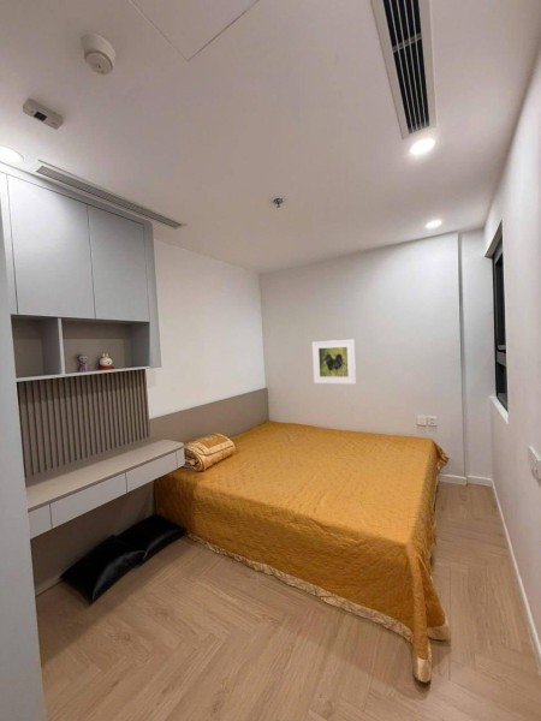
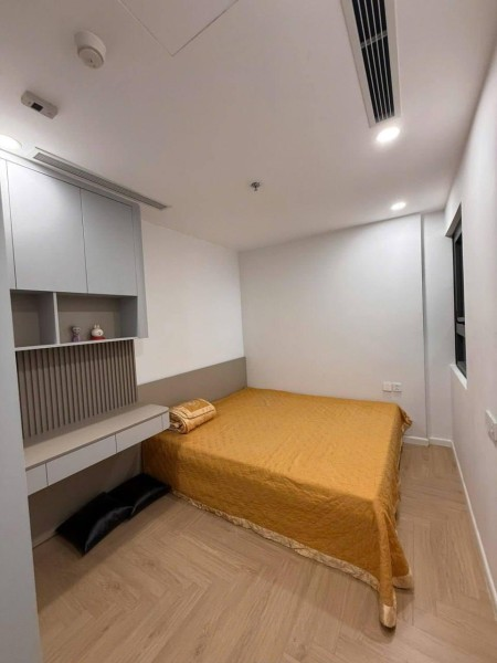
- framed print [311,339,357,385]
